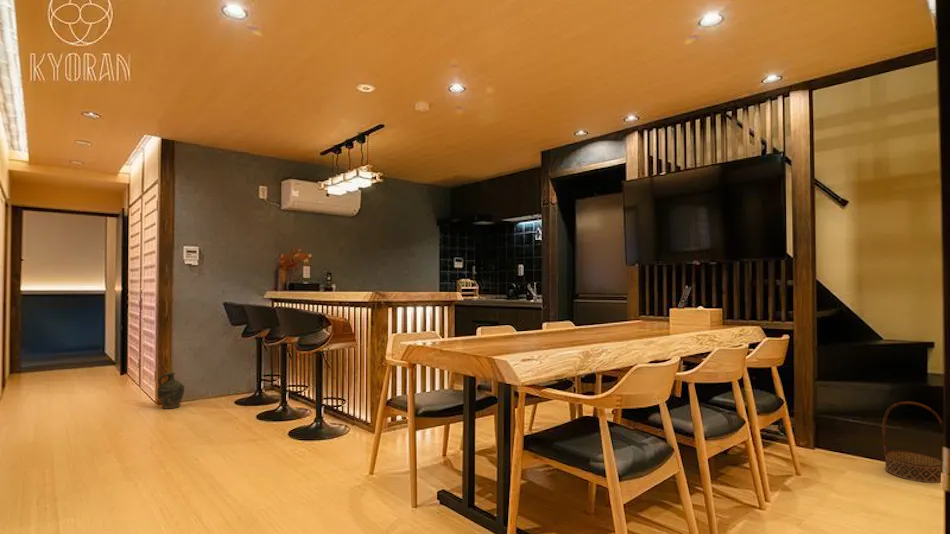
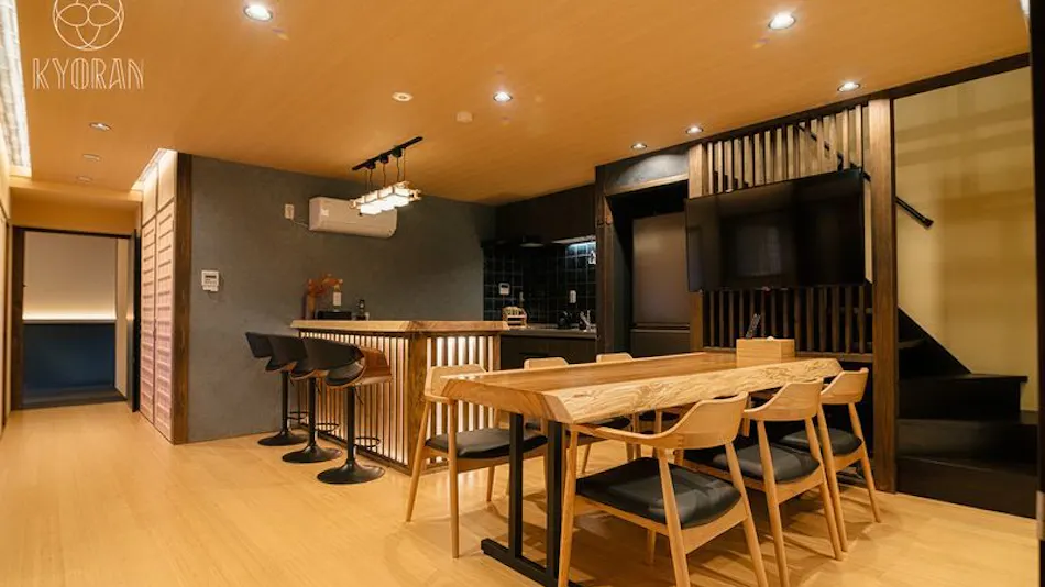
- basket [881,401,943,484]
- ceramic jug [157,372,185,410]
